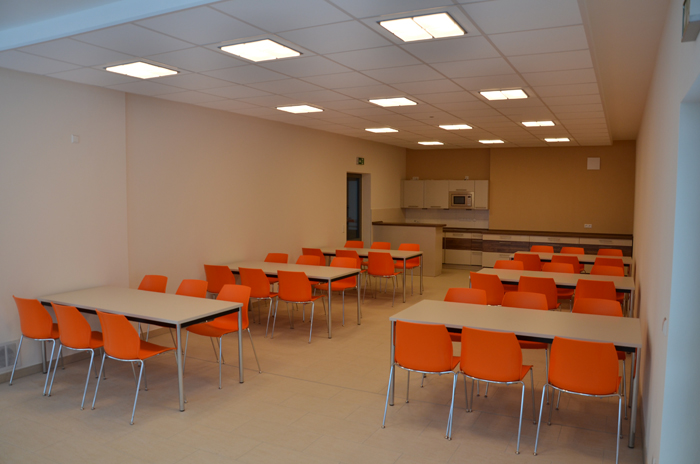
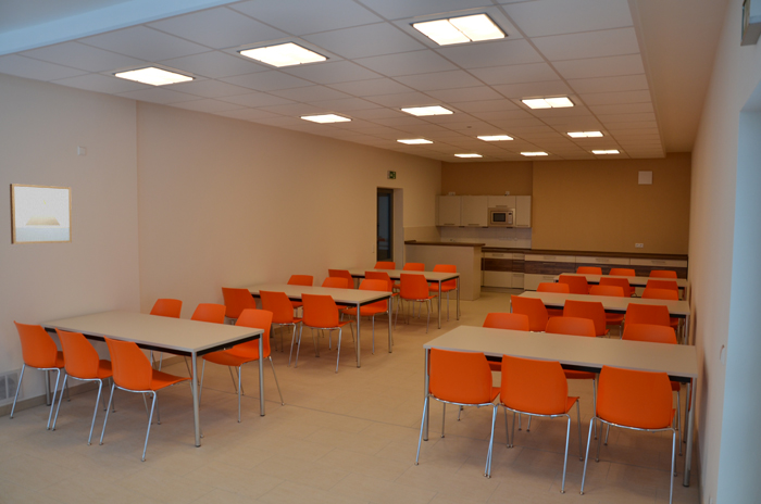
+ wall art [9,182,73,245]
